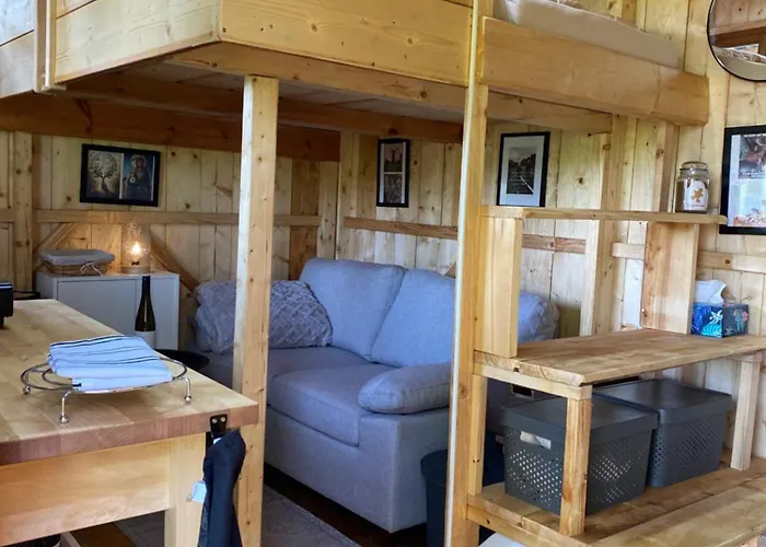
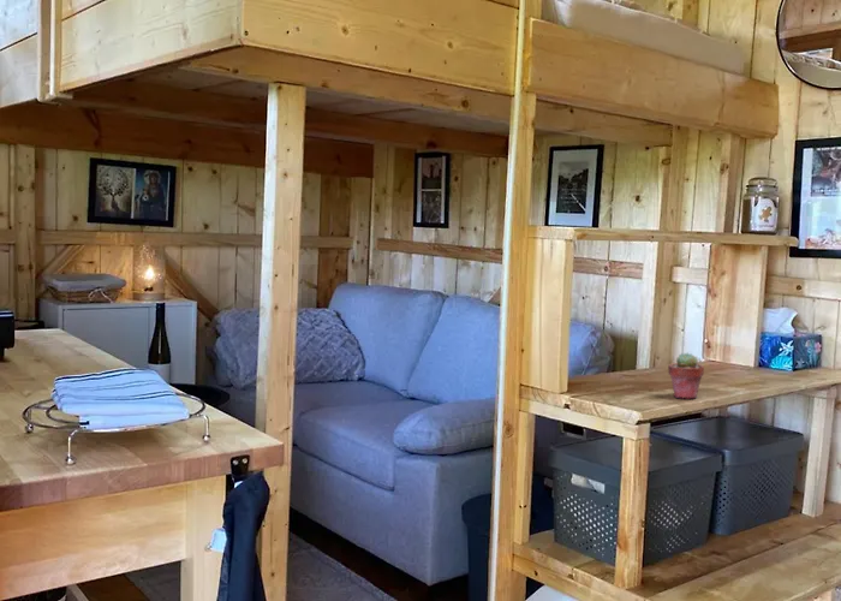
+ potted succulent [667,351,705,400]
